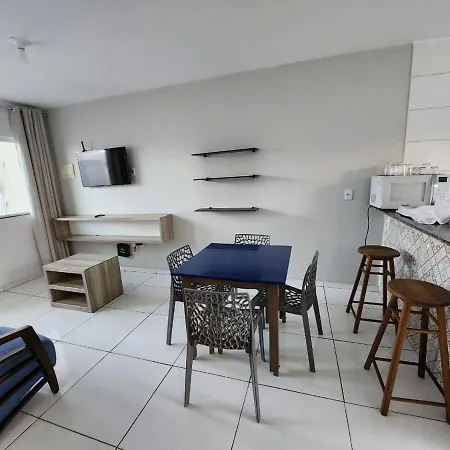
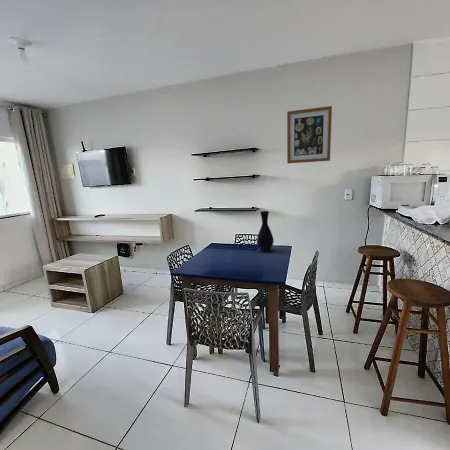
+ vase [256,210,275,253]
+ wall art [286,105,333,164]
